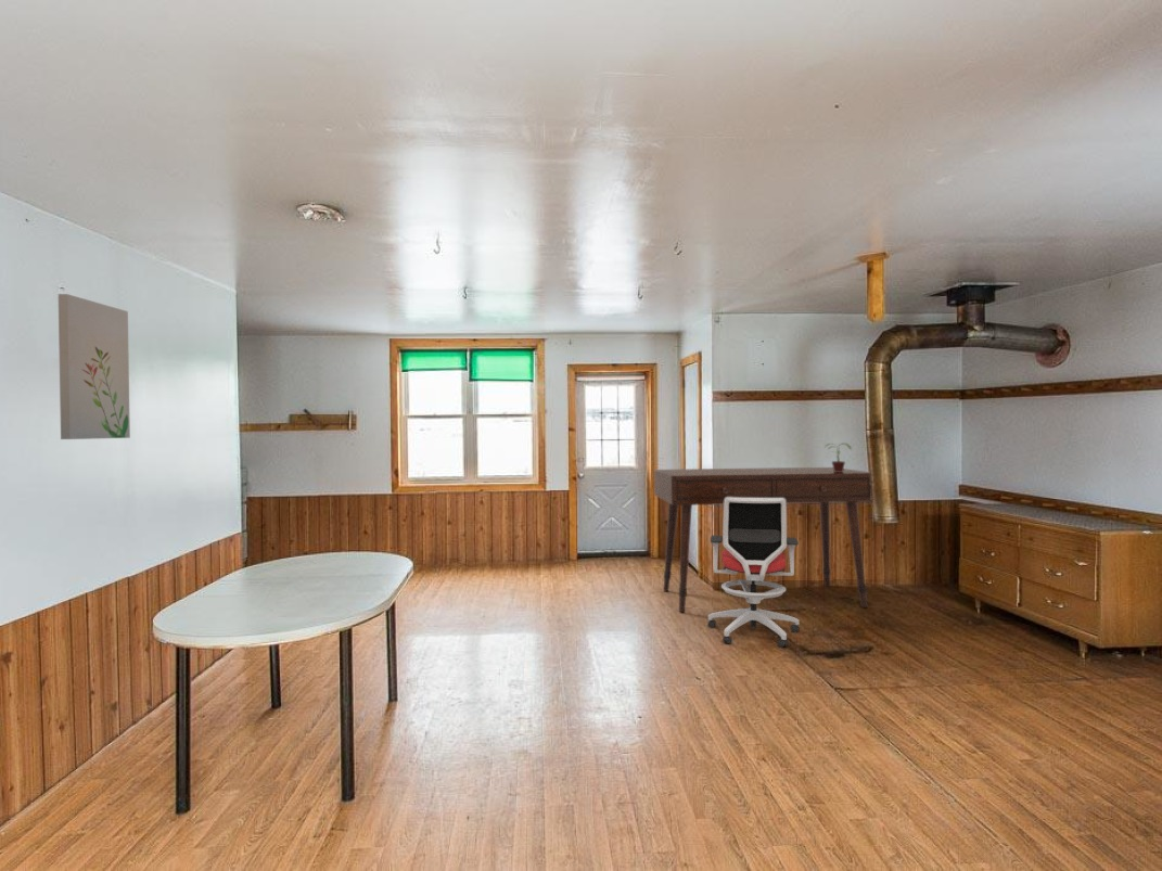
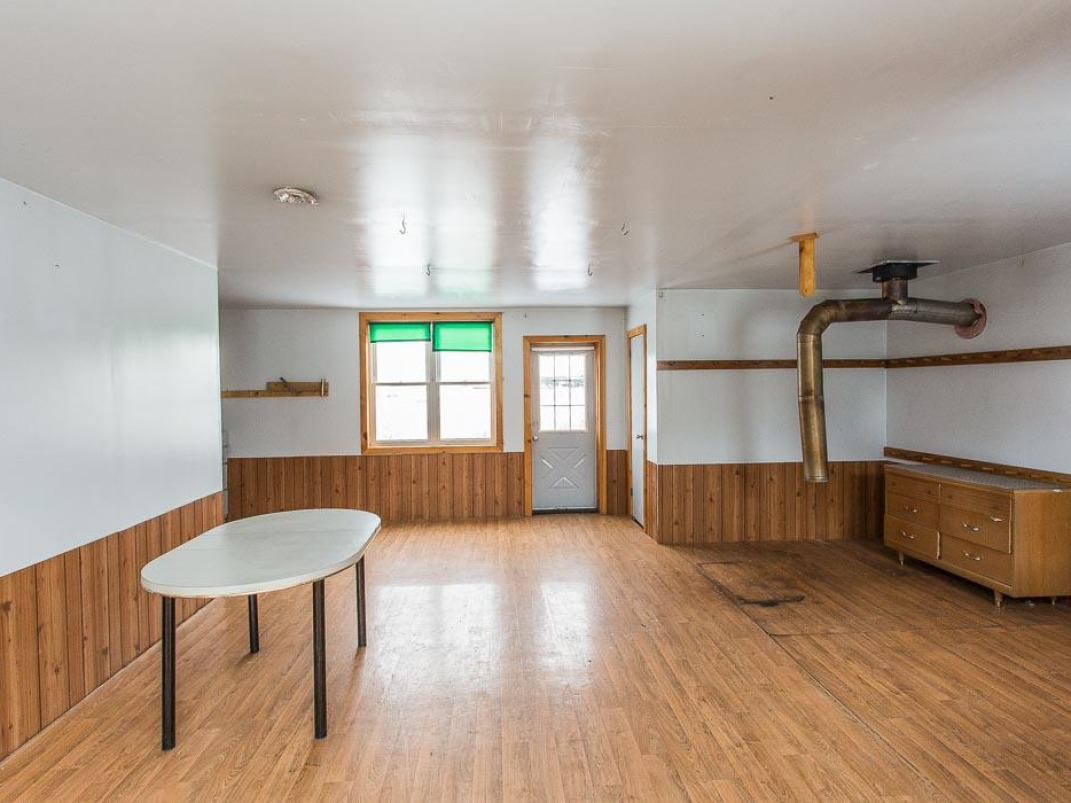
- office chair [707,497,801,649]
- wall art [58,293,131,440]
- desk [653,466,873,613]
- potted plant [822,443,853,472]
